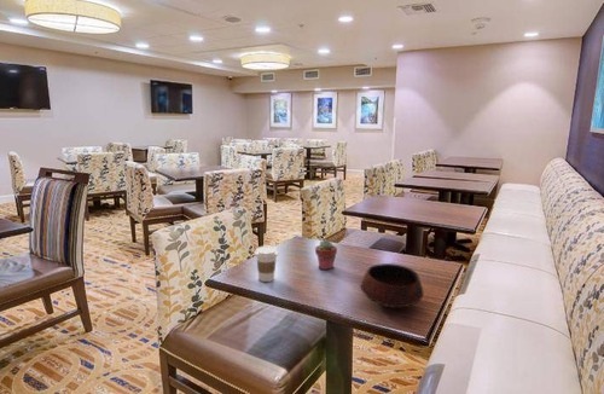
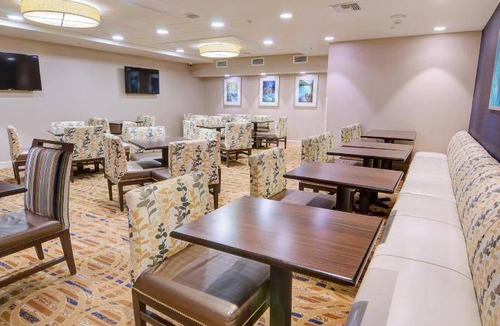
- potted succulent [314,239,338,271]
- coffee cup [254,245,279,283]
- bowl [360,262,425,308]
